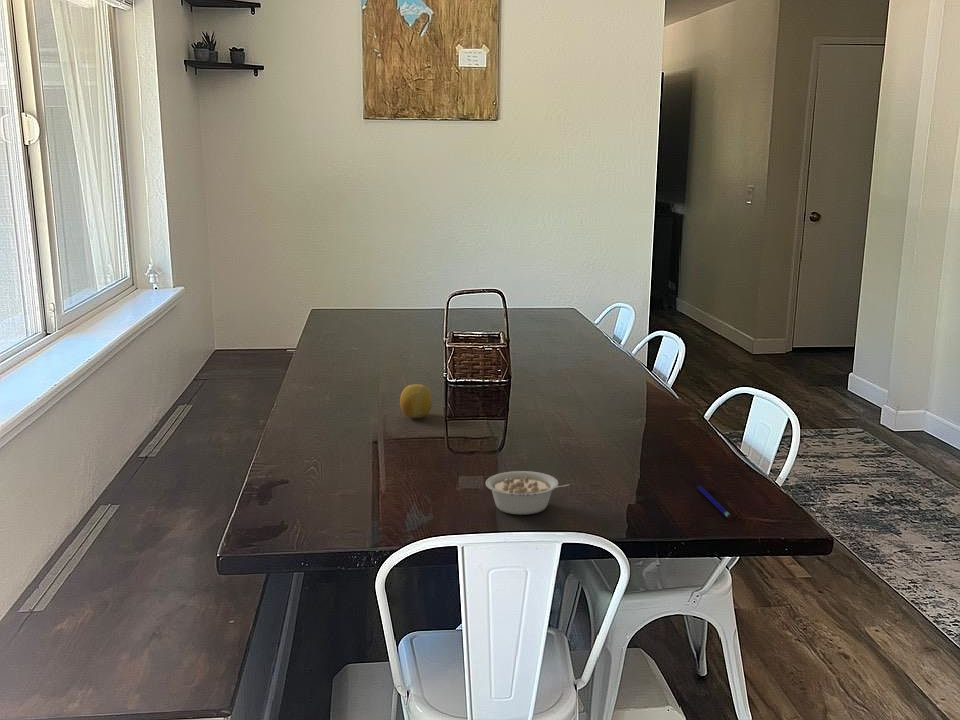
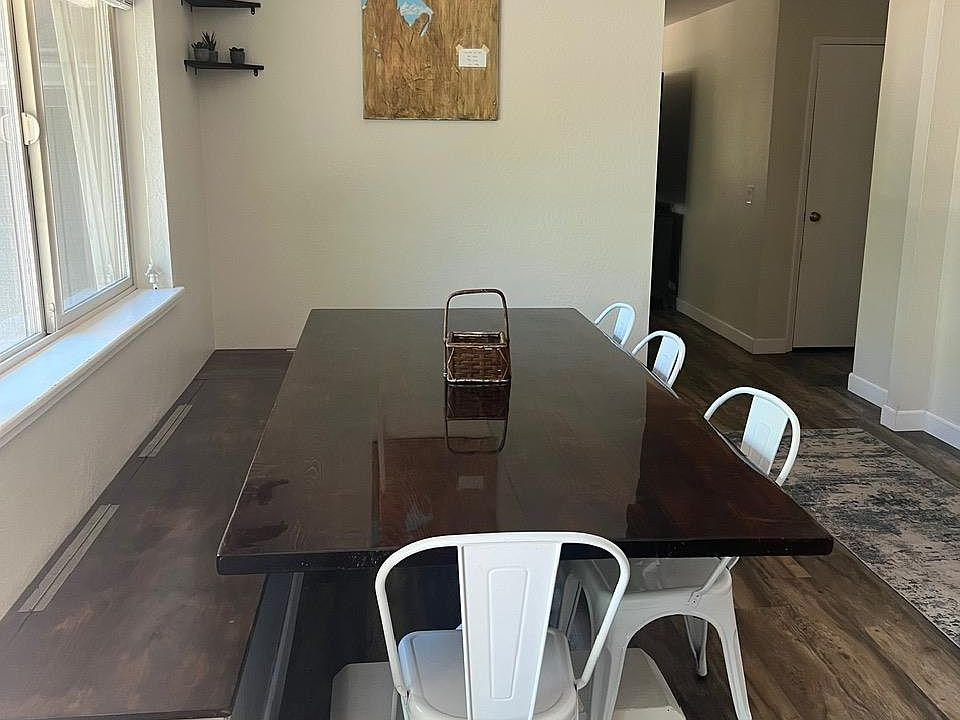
- pen [696,484,732,519]
- fruit [399,383,433,419]
- legume [485,470,571,516]
